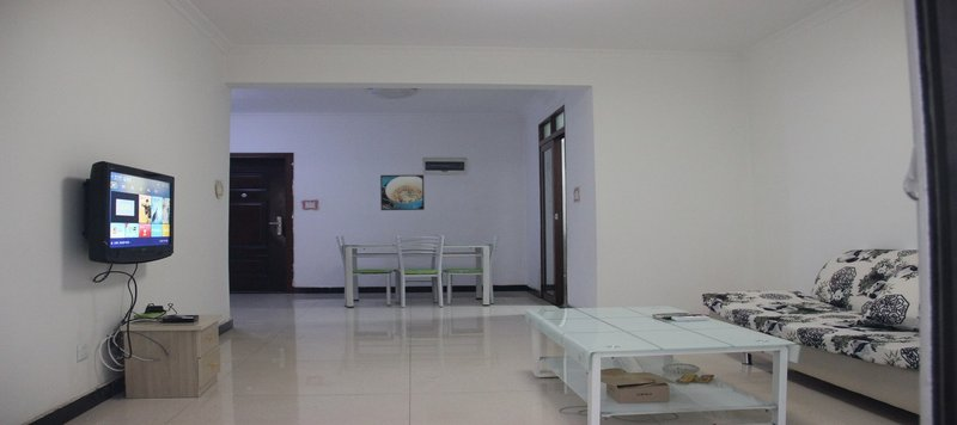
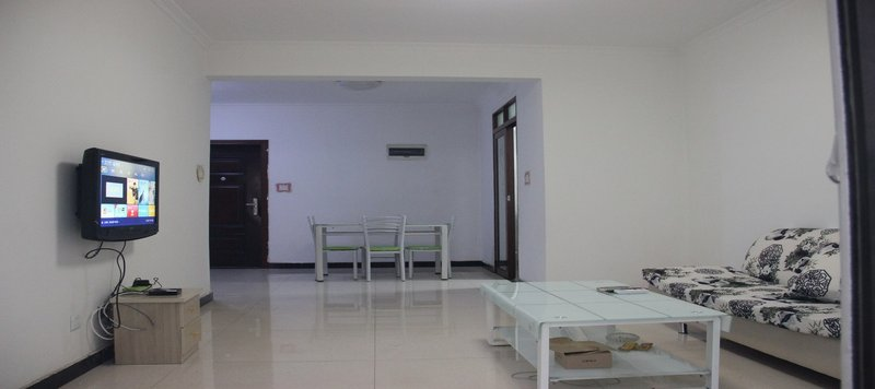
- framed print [379,174,426,211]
